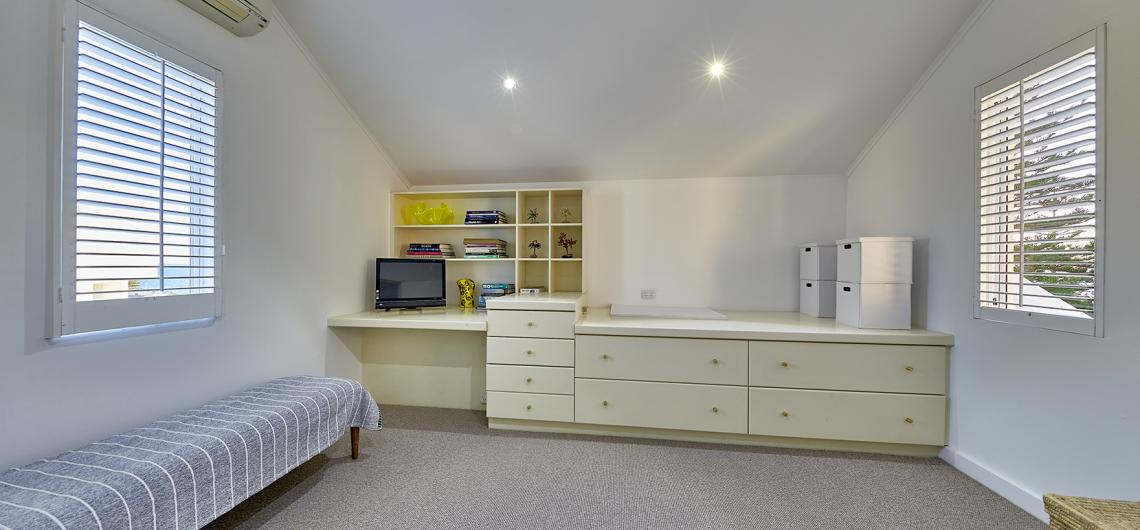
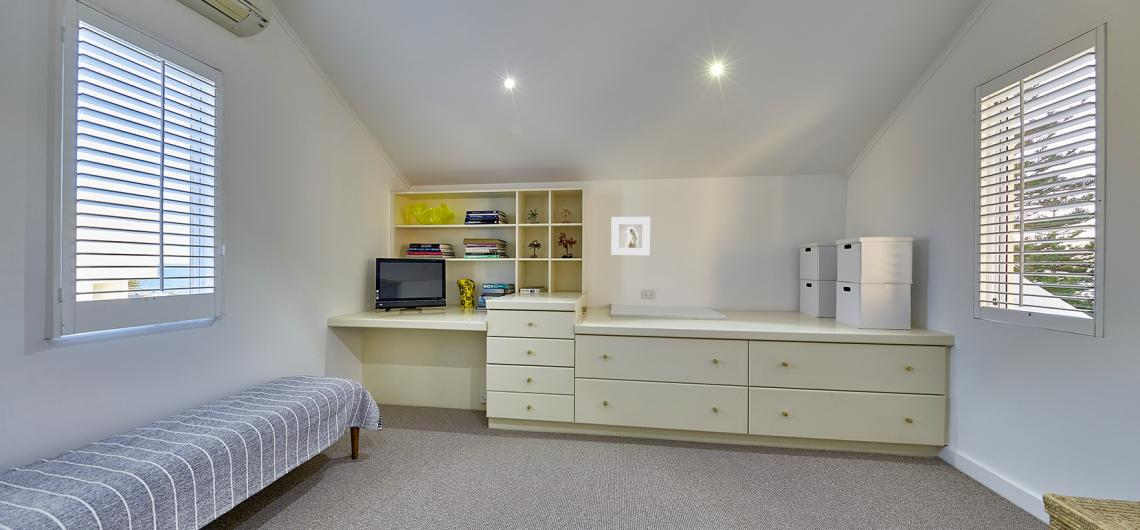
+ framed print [610,216,651,256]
